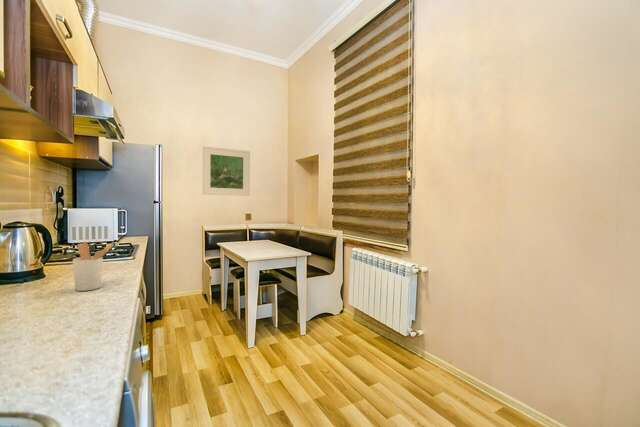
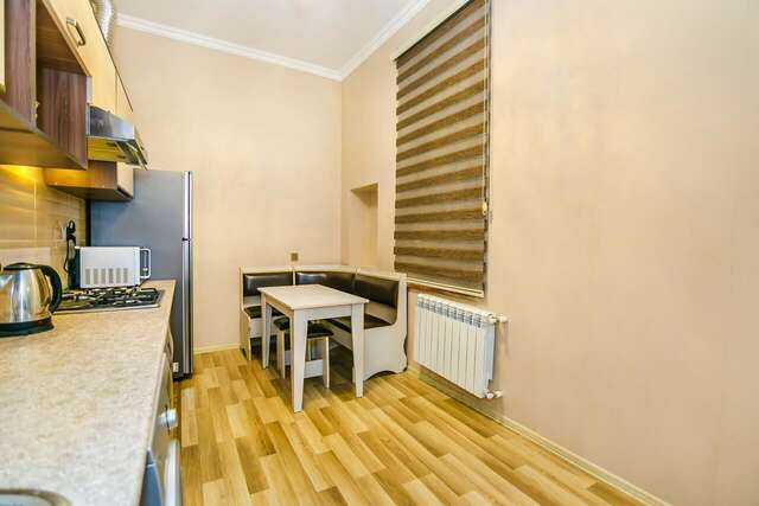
- utensil holder [72,242,116,292]
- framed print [202,145,251,197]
